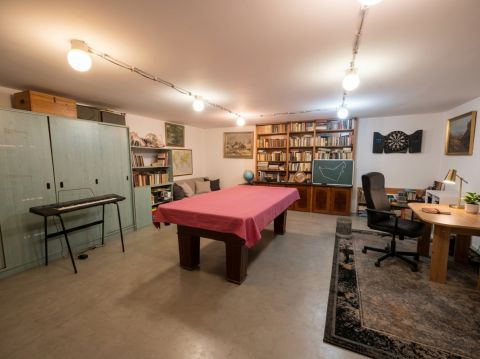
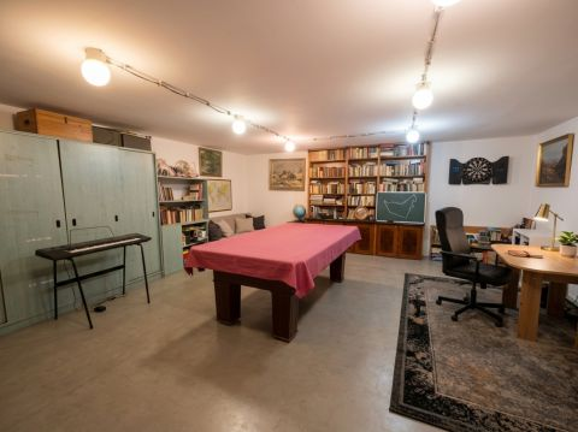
- wastebasket [335,217,353,239]
